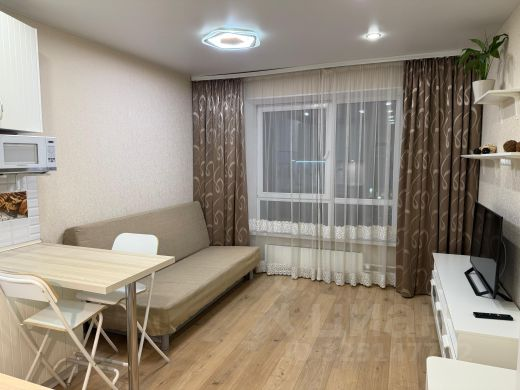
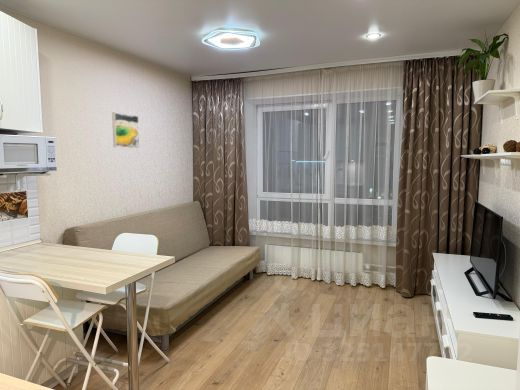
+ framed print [111,111,140,149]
